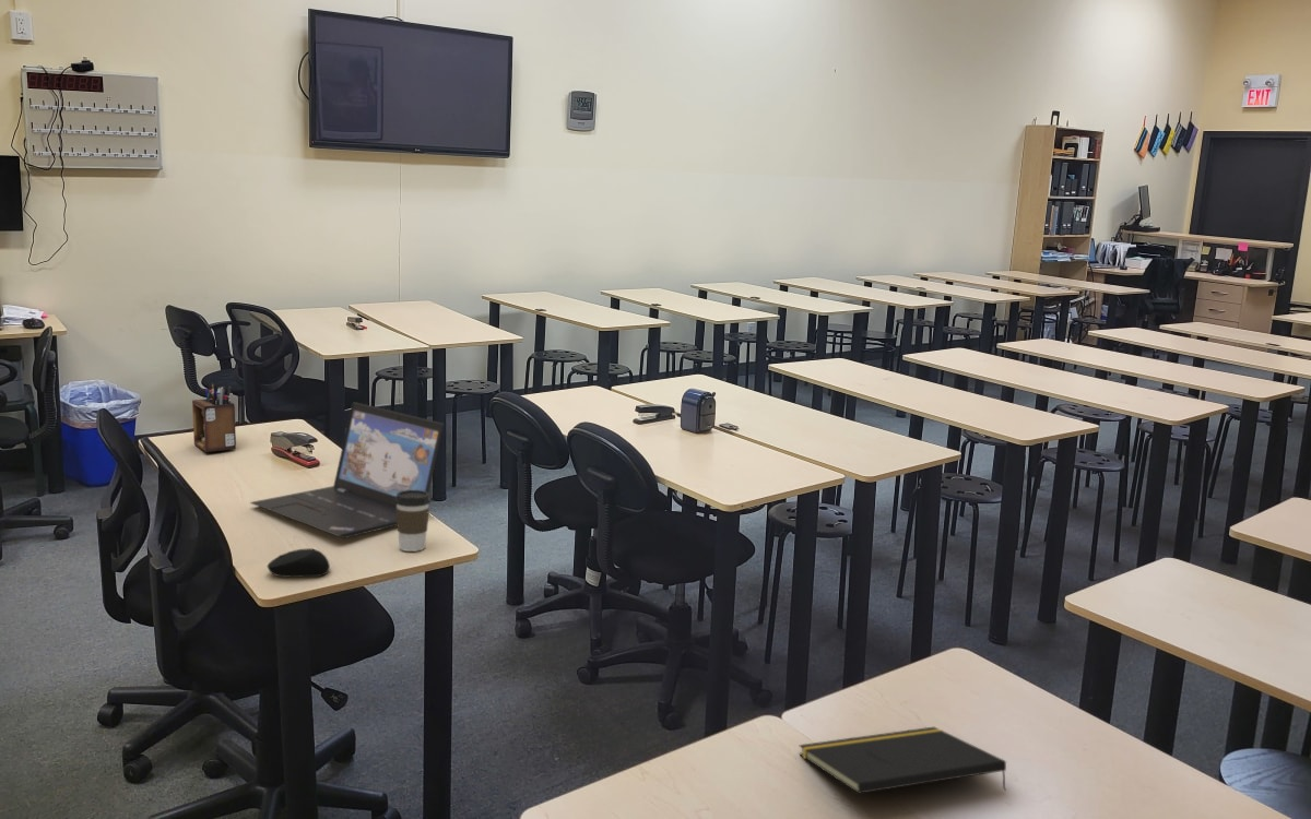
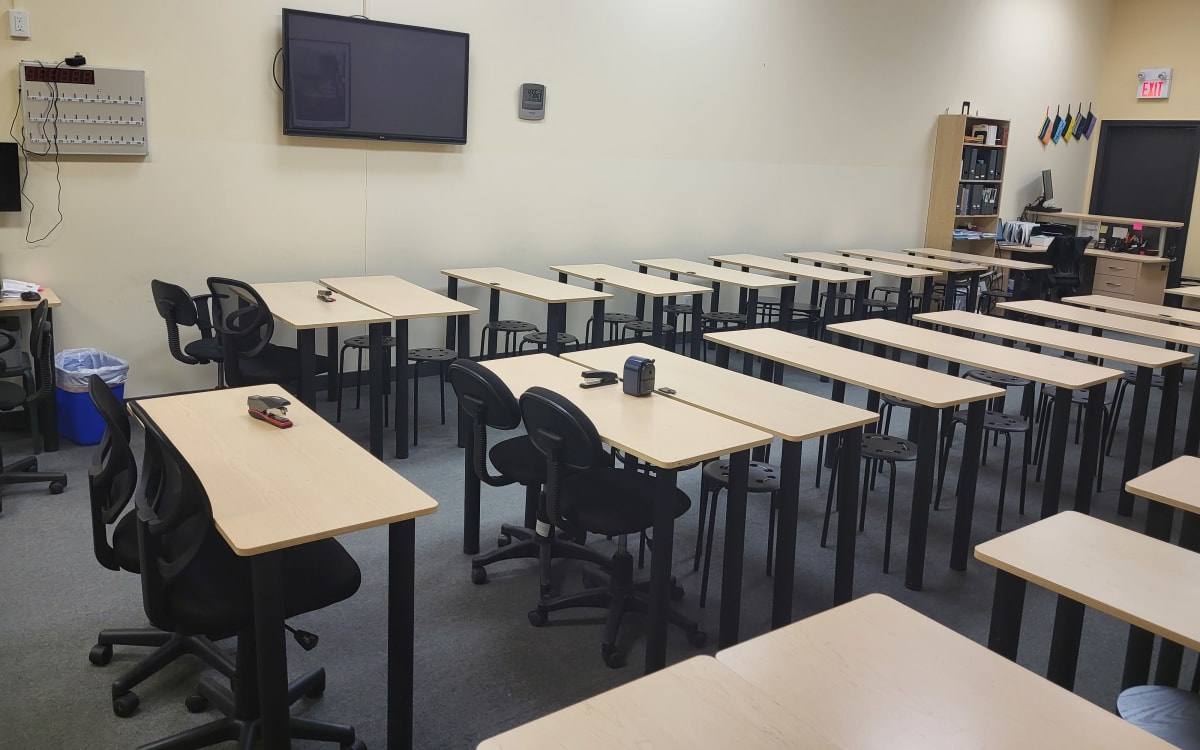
- notepad [799,726,1007,795]
- computer mouse [267,547,331,578]
- laptop [249,401,445,539]
- desk organizer [191,382,237,453]
- coffee cup [395,490,432,553]
